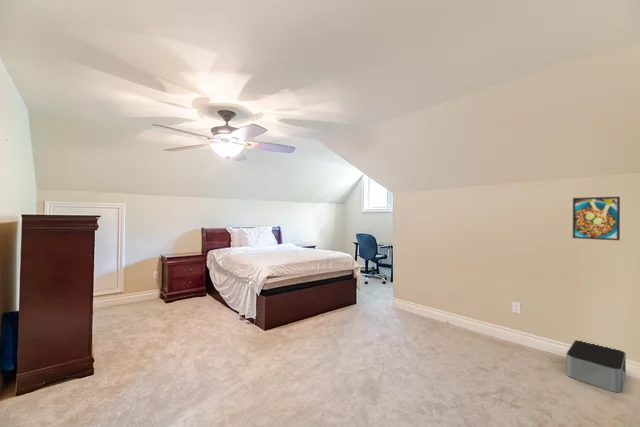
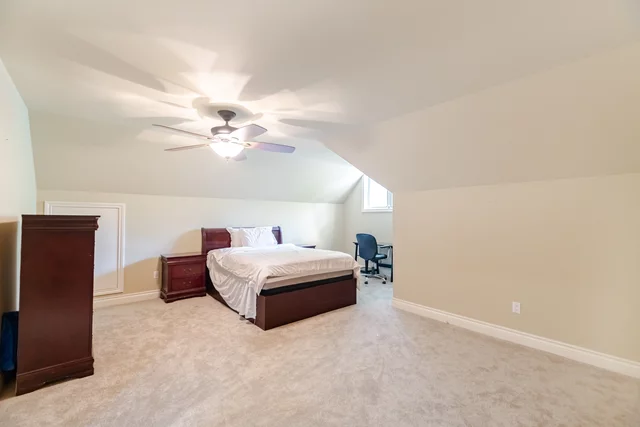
- storage bin [565,339,627,393]
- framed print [572,196,621,241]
